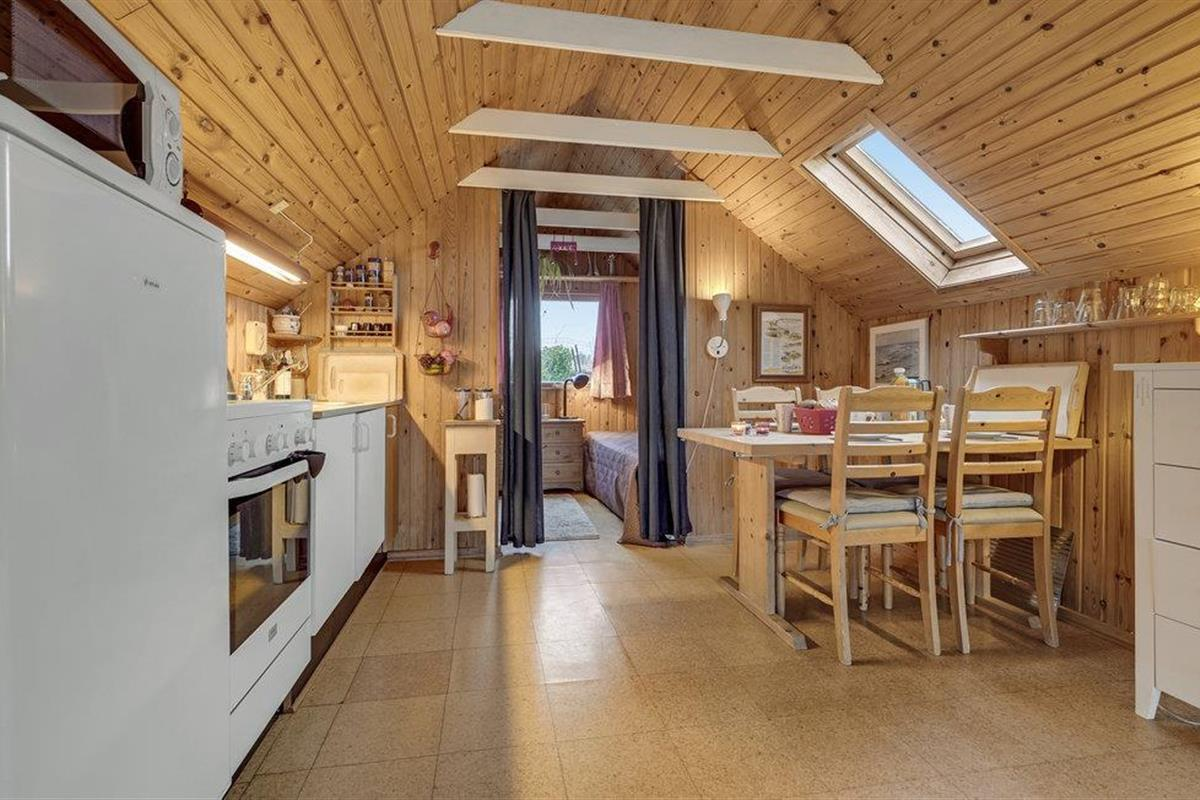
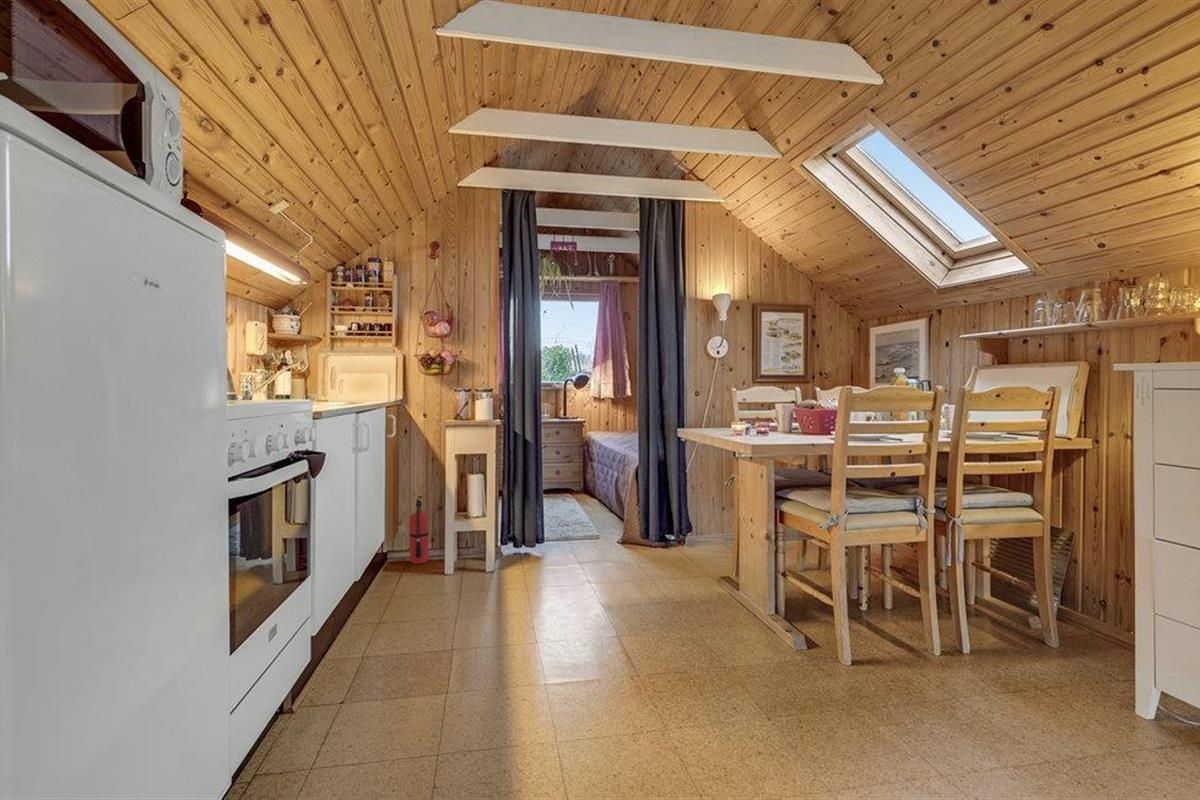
+ fire extinguisher [409,495,430,565]
